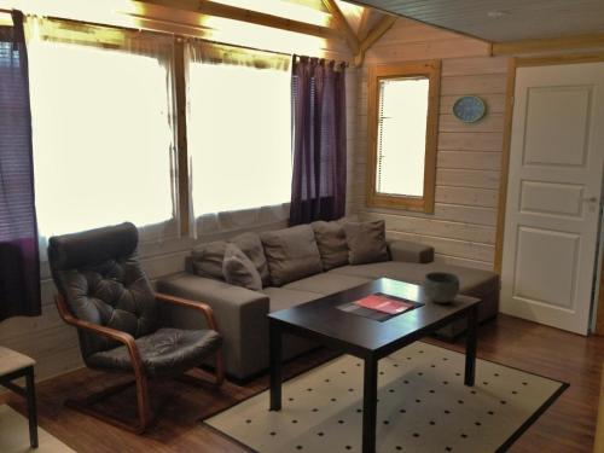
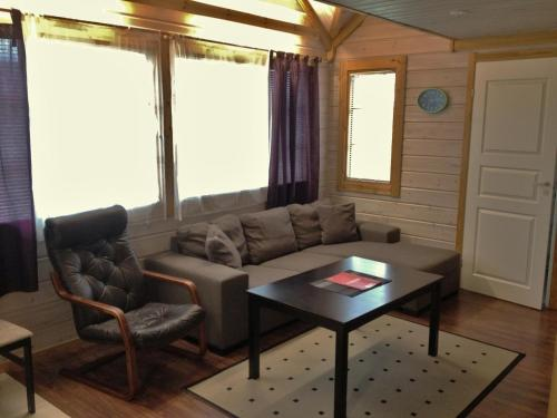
- bowl [422,271,460,304]
